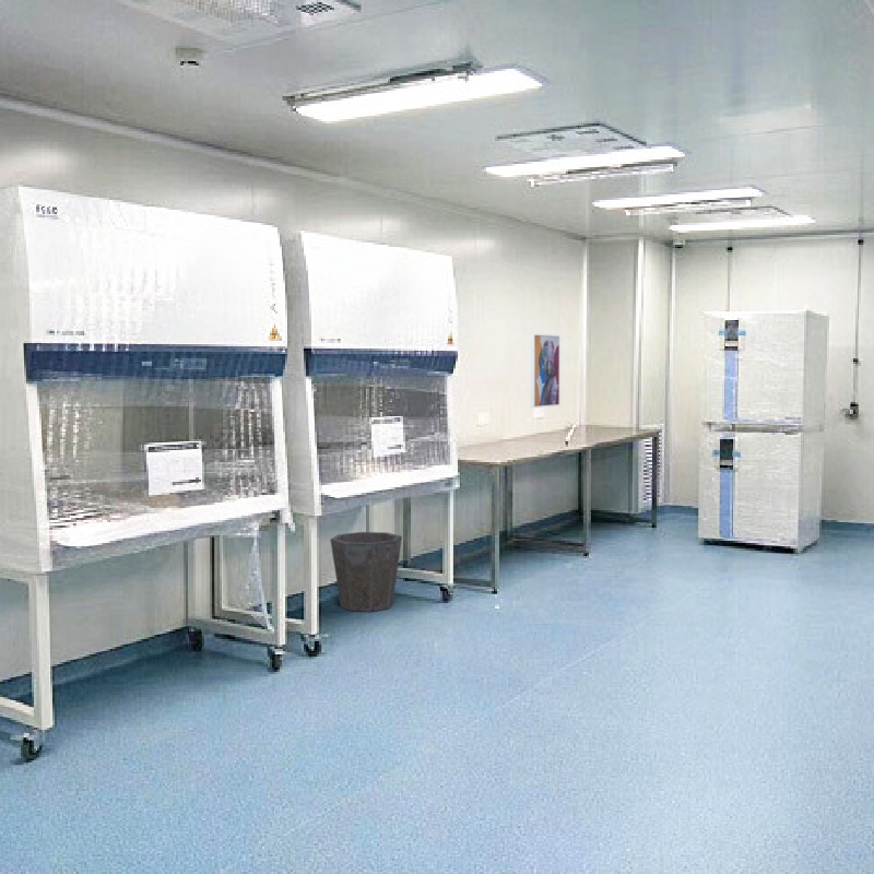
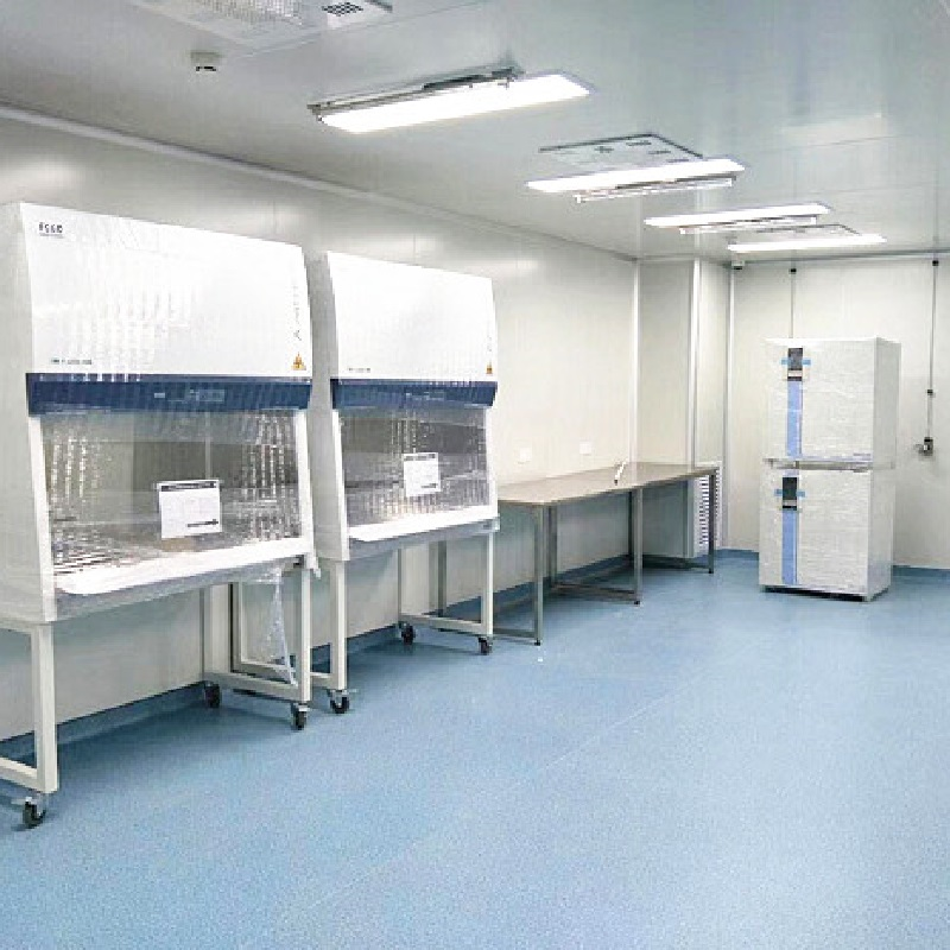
- wall art [530,333,562,409]
- waste bin [329,531,403,613]
